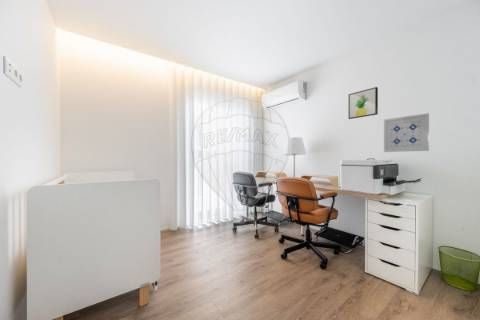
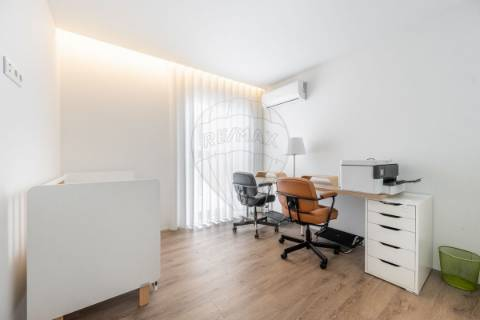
- wall art [348,86,379,120]
- wall art [383,112,430,153]
